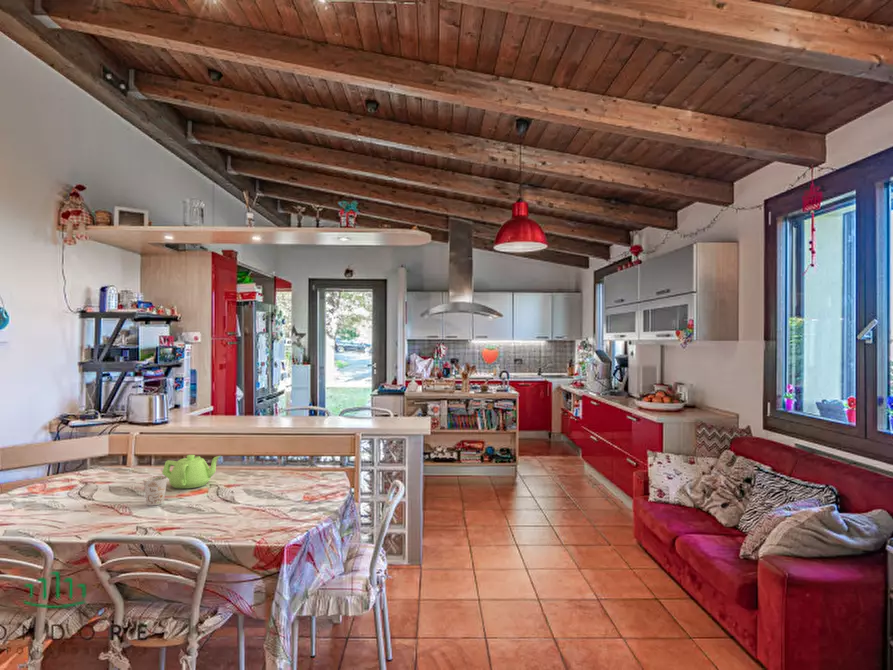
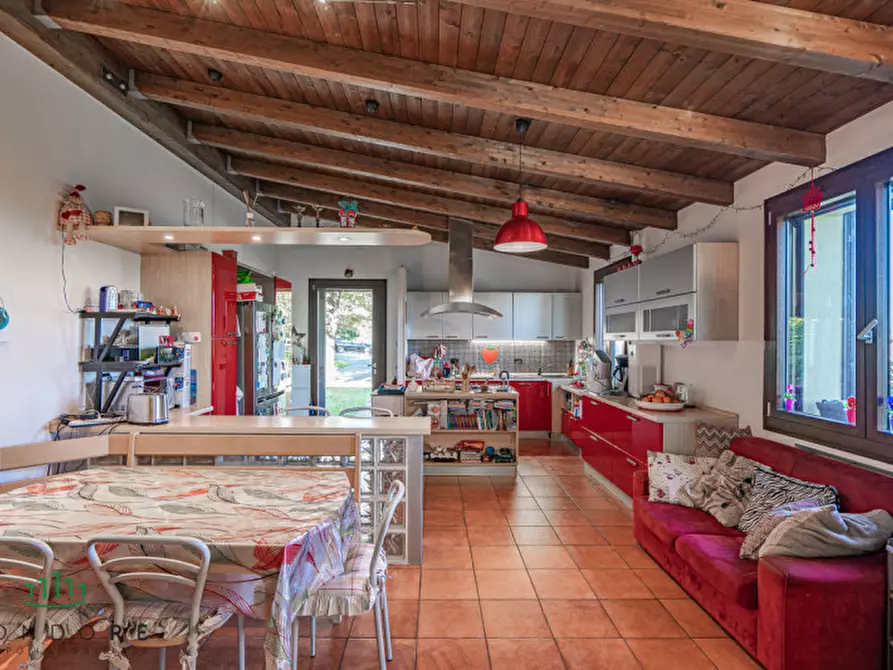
- teapot [161,454,221,489]
- mug [143,475,168,507]
